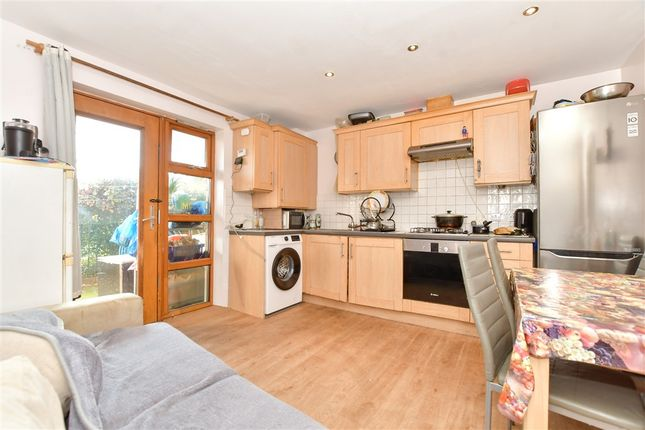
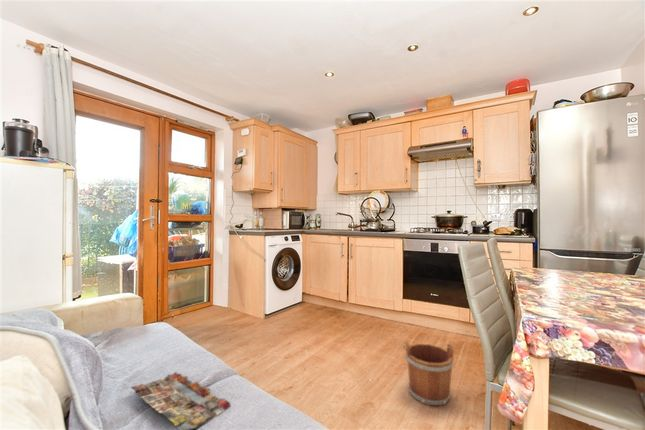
+ magazine [130,371,232,430]
+ bucket [402,341,455,407]
